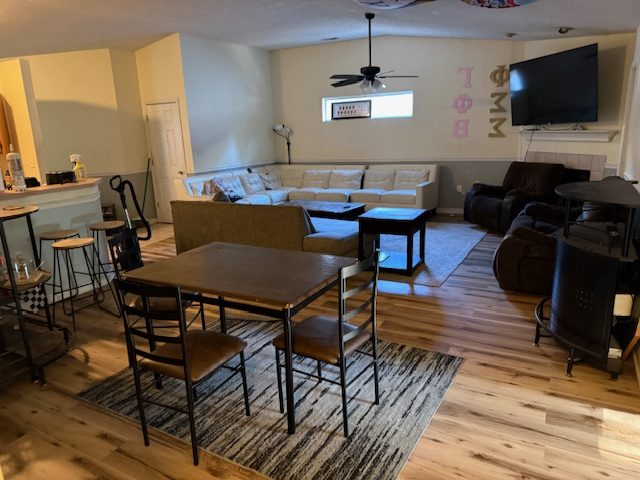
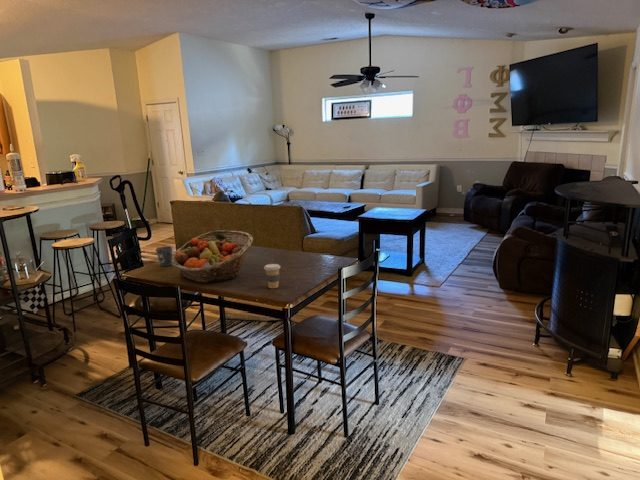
+ fruit basket [171,229,254,284]
+ mug [155,245,174,267]
+ coffee cup [263,263,281,289]
